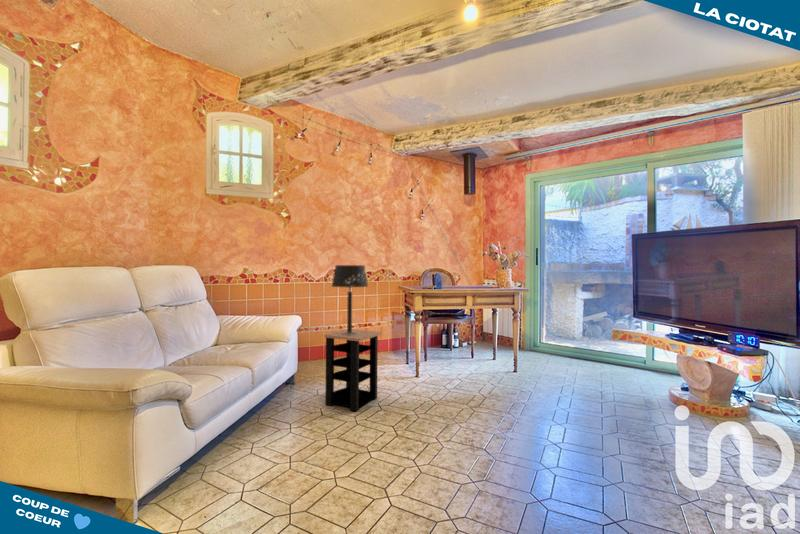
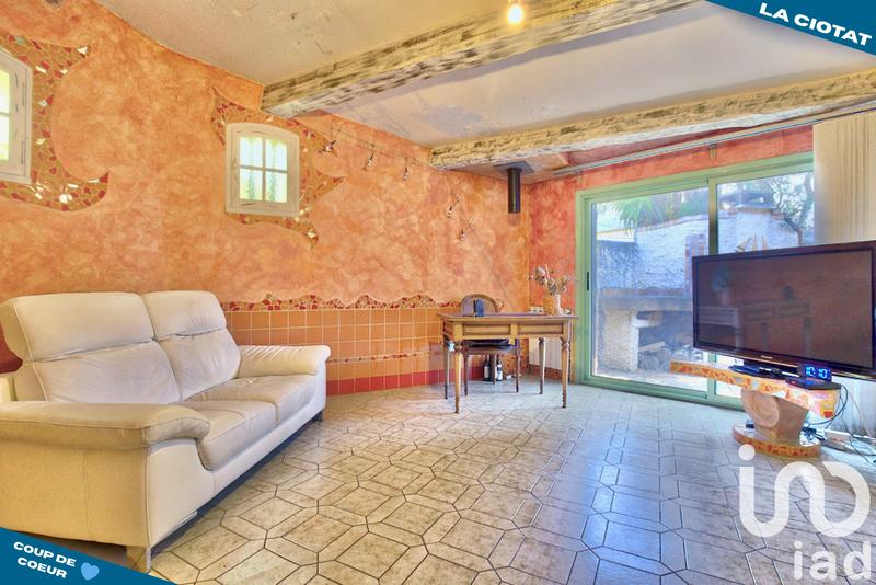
- side table [323,328,383,412]
- table lamp [331,264,369,335]
